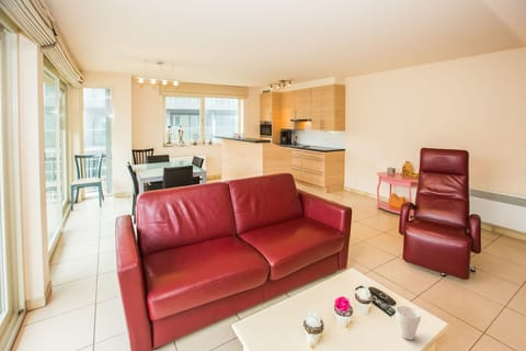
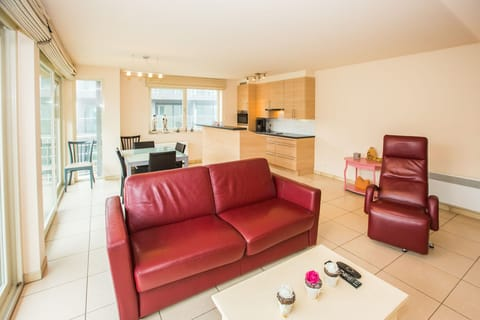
- cup [395,305,422,341]
